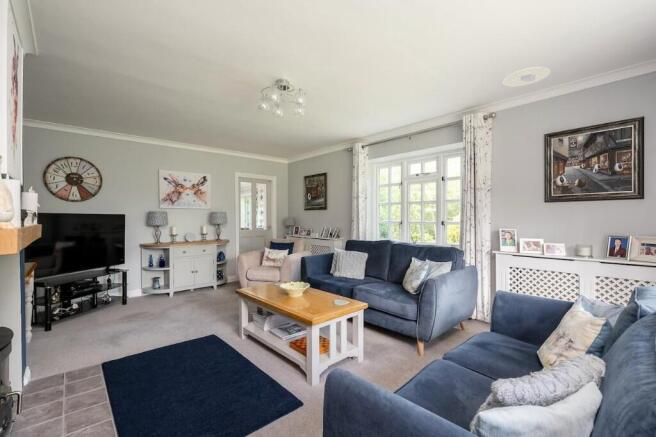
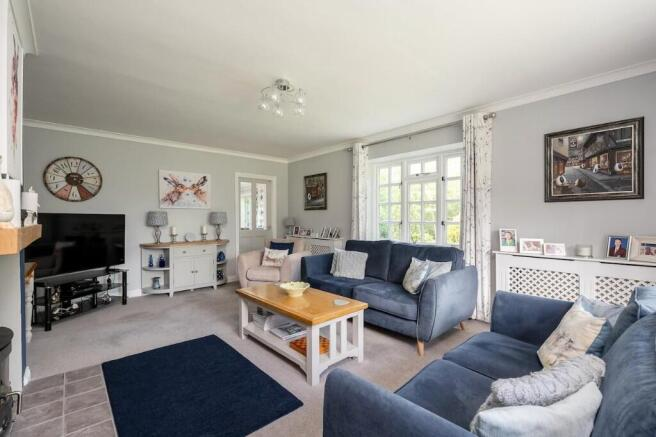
- recessed light [501,66,552,87]
